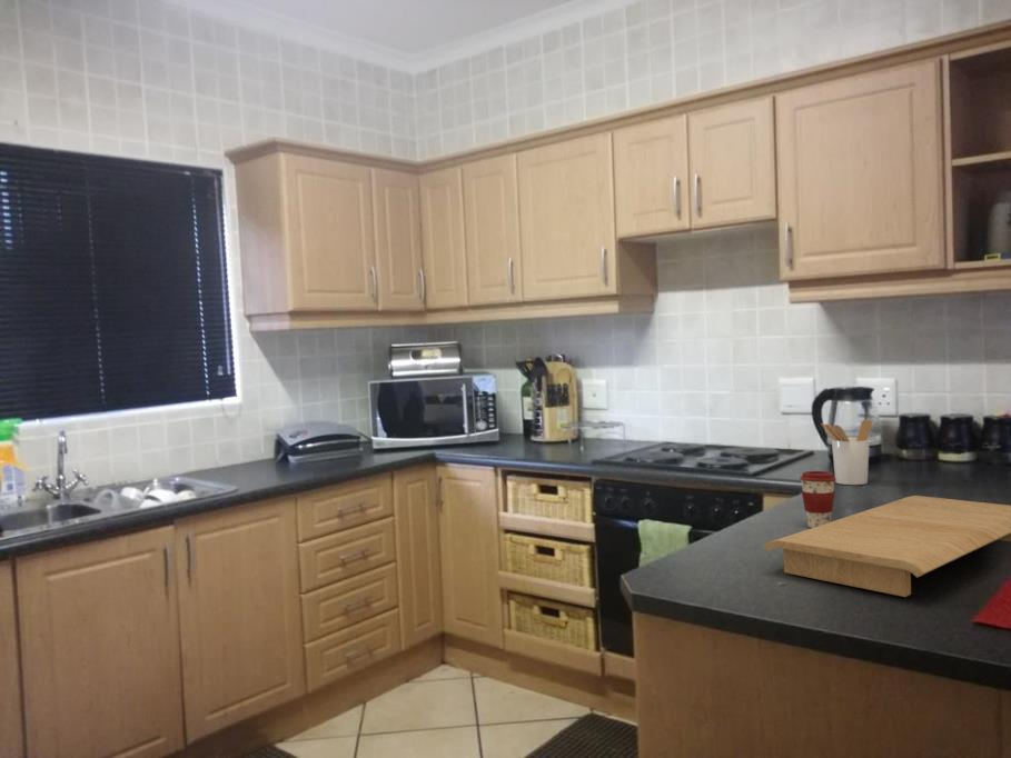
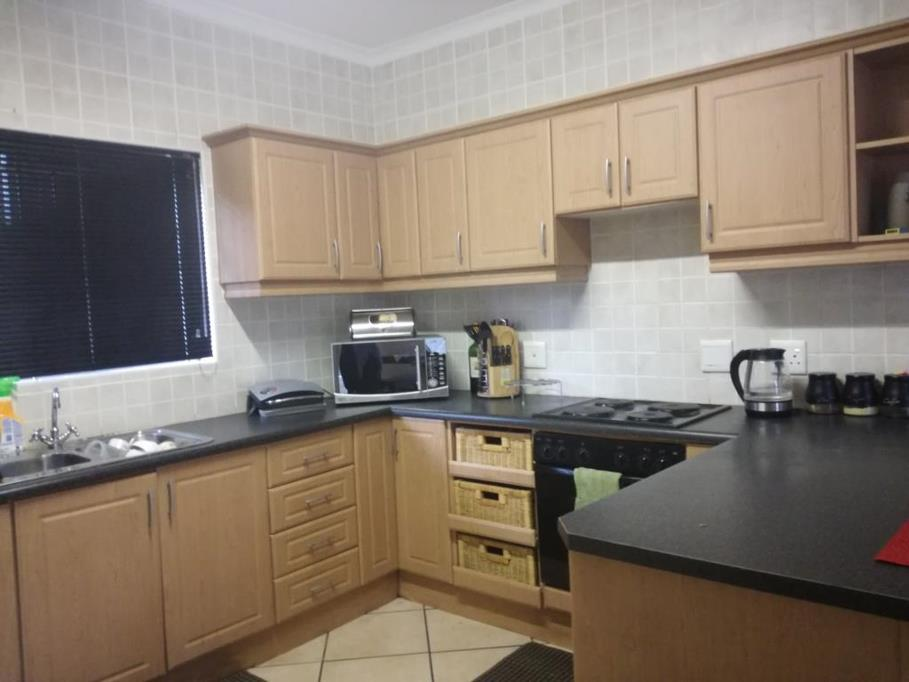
- cutting board [763,495,1011,598]
- coffee cup [799,470,836,529]
- utensil holder [820,418,873,486]
